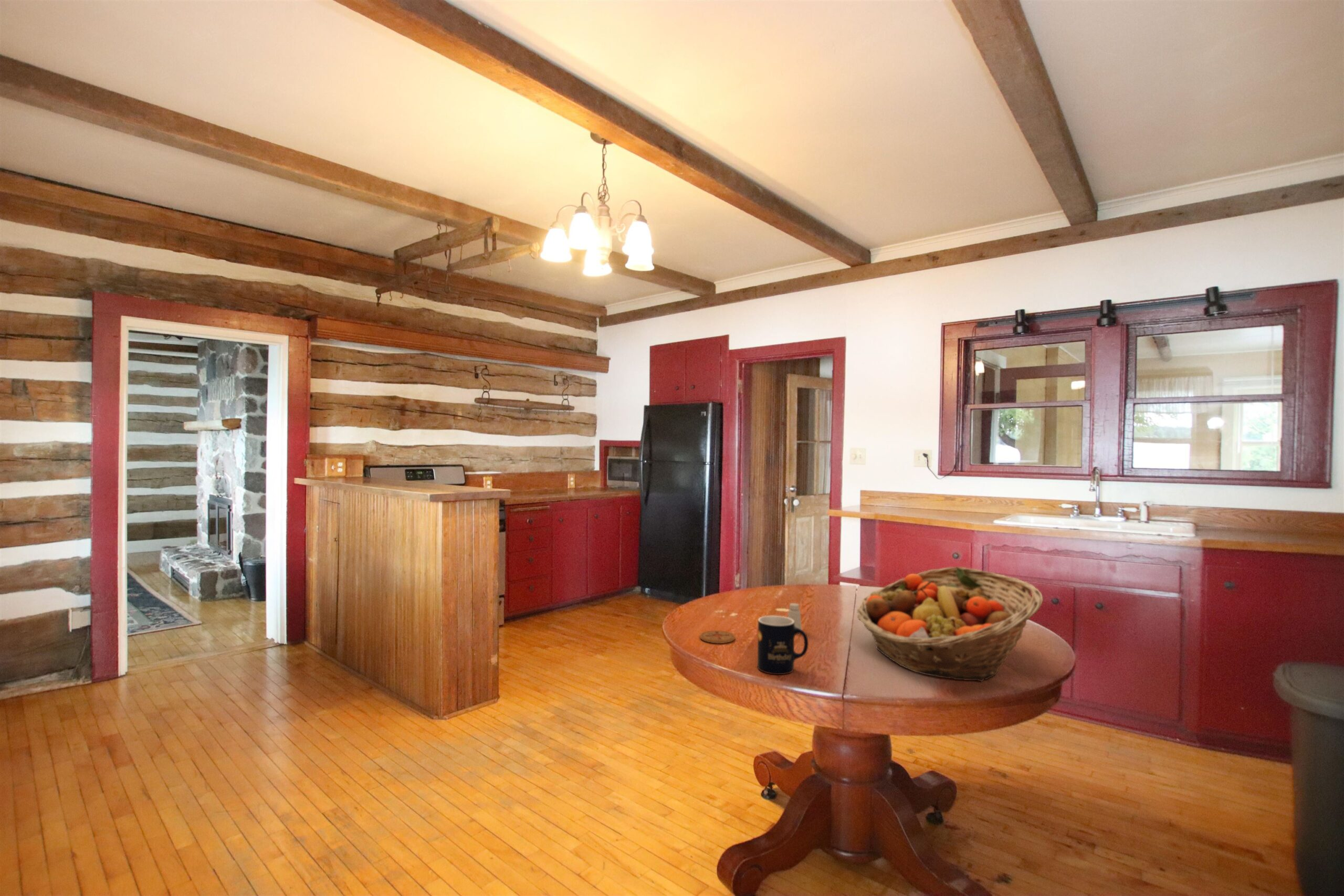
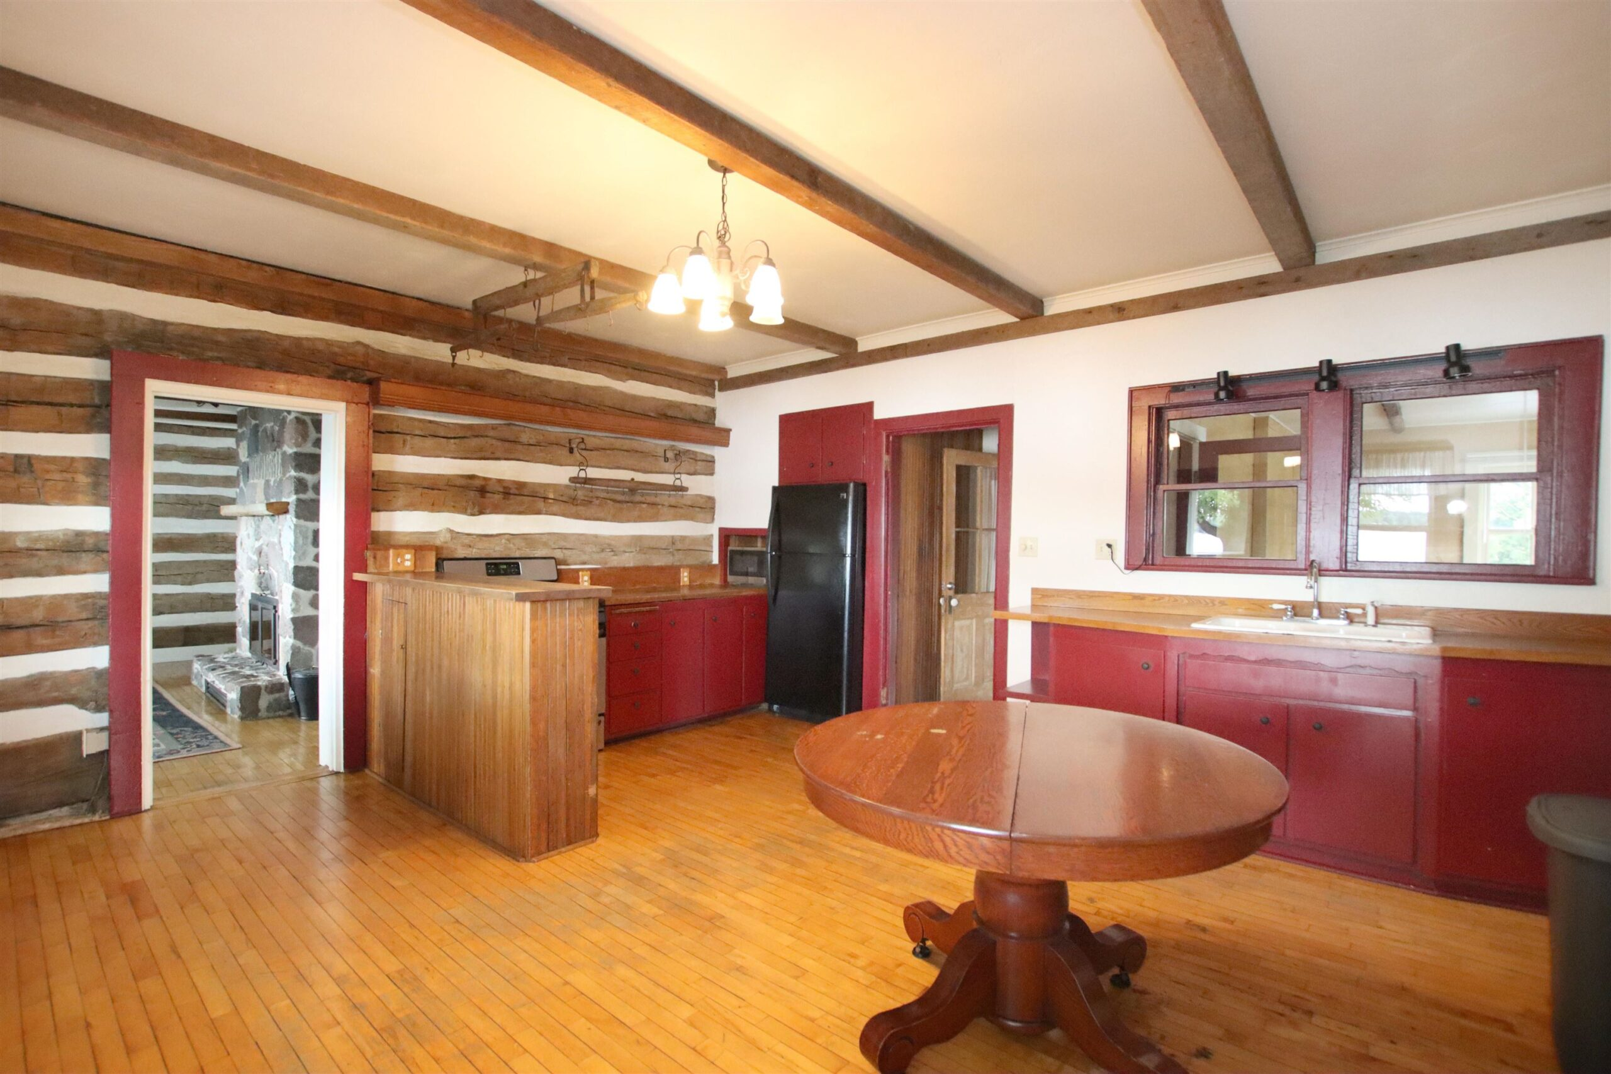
- fruit basket [857,566,1044,682]
- coaster [699,630,736,644]
- saltshaker [787,603,802,630]
- mug [757,615,809,675]
